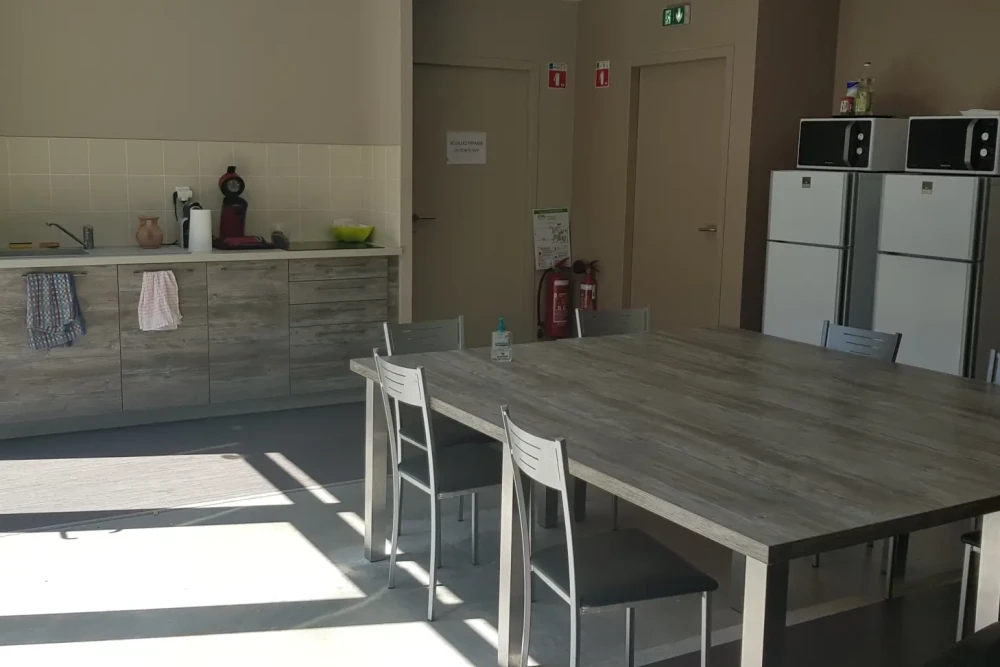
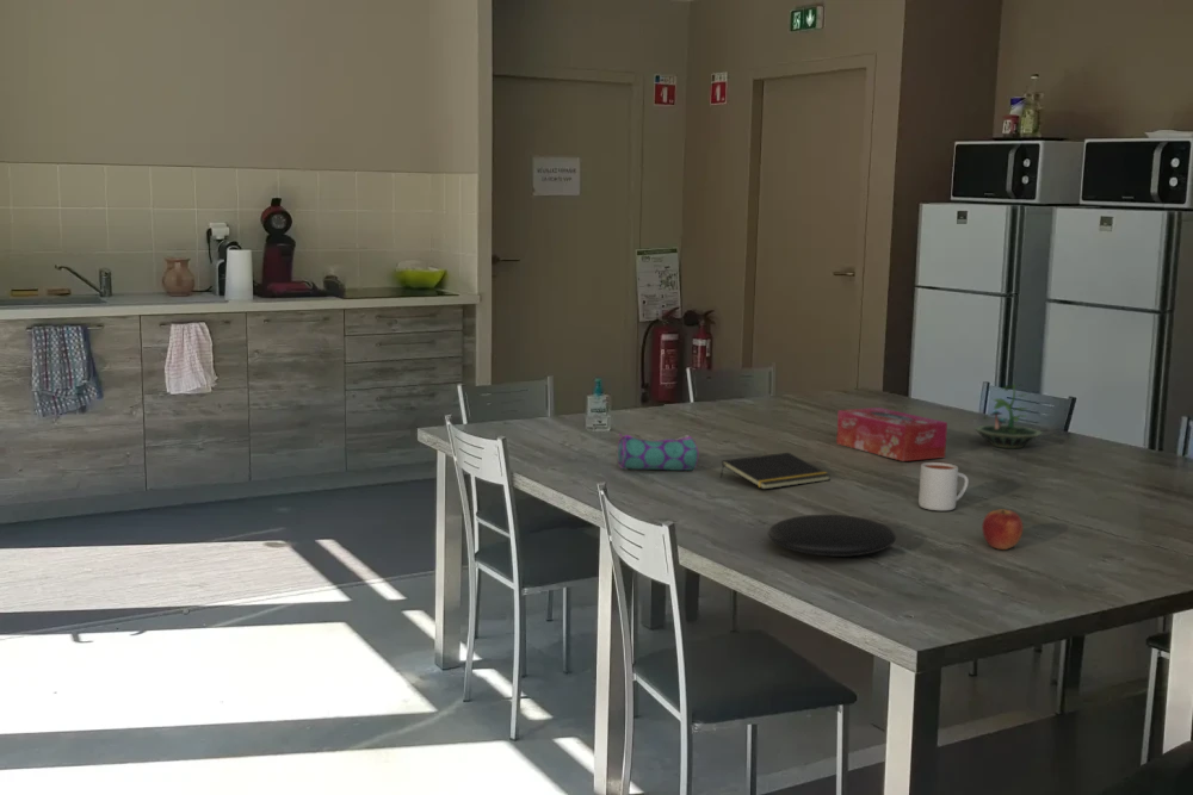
+ plate [767,514,897,558]
+ pencil case [617,433,699,472]
+ terrarium [973,383,1044,449]
+ tissue box [835,406,948,462]
+ mug [917,461,970,511]
+ notepad [719,452,832,490]
+ apple [981,509,1024,551]
